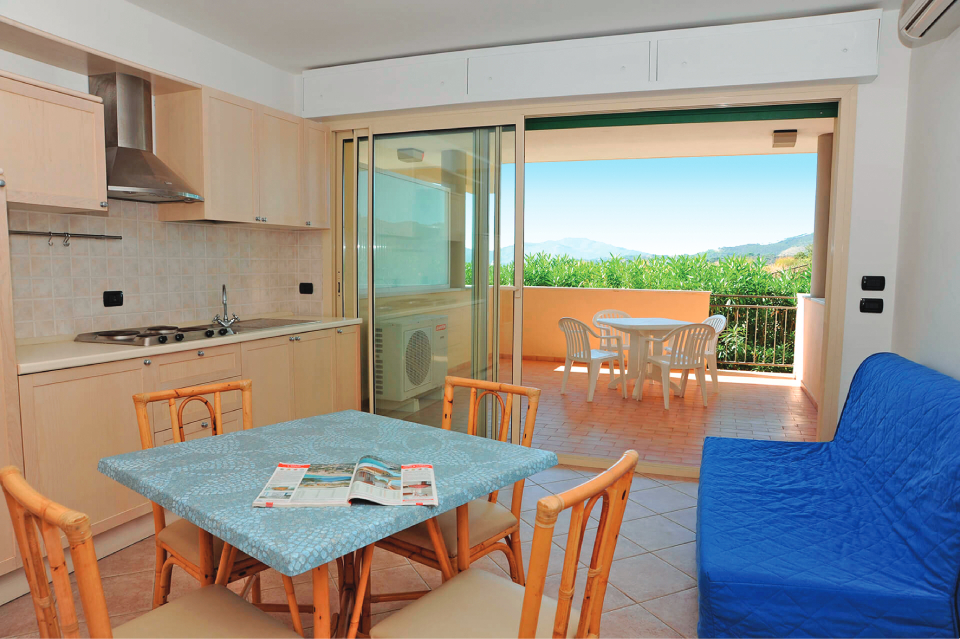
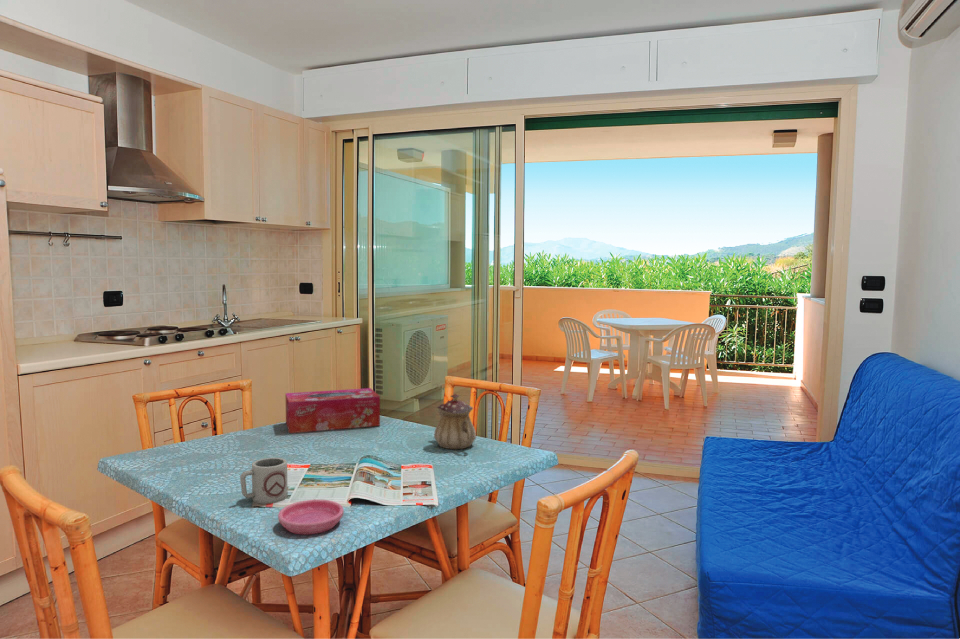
+ cup [239,457,289,505]
+ tissue box [285,387,381,434]
+ saucer [277,499,345,535]
+ teapot [433,393,477,450]
